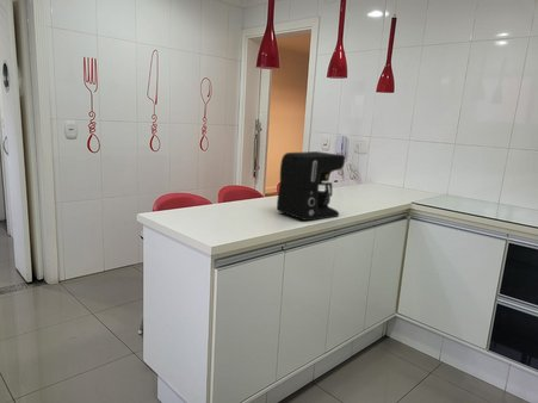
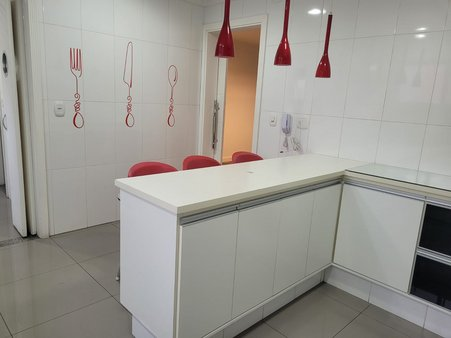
- coffee maker [276,150,346,222]
